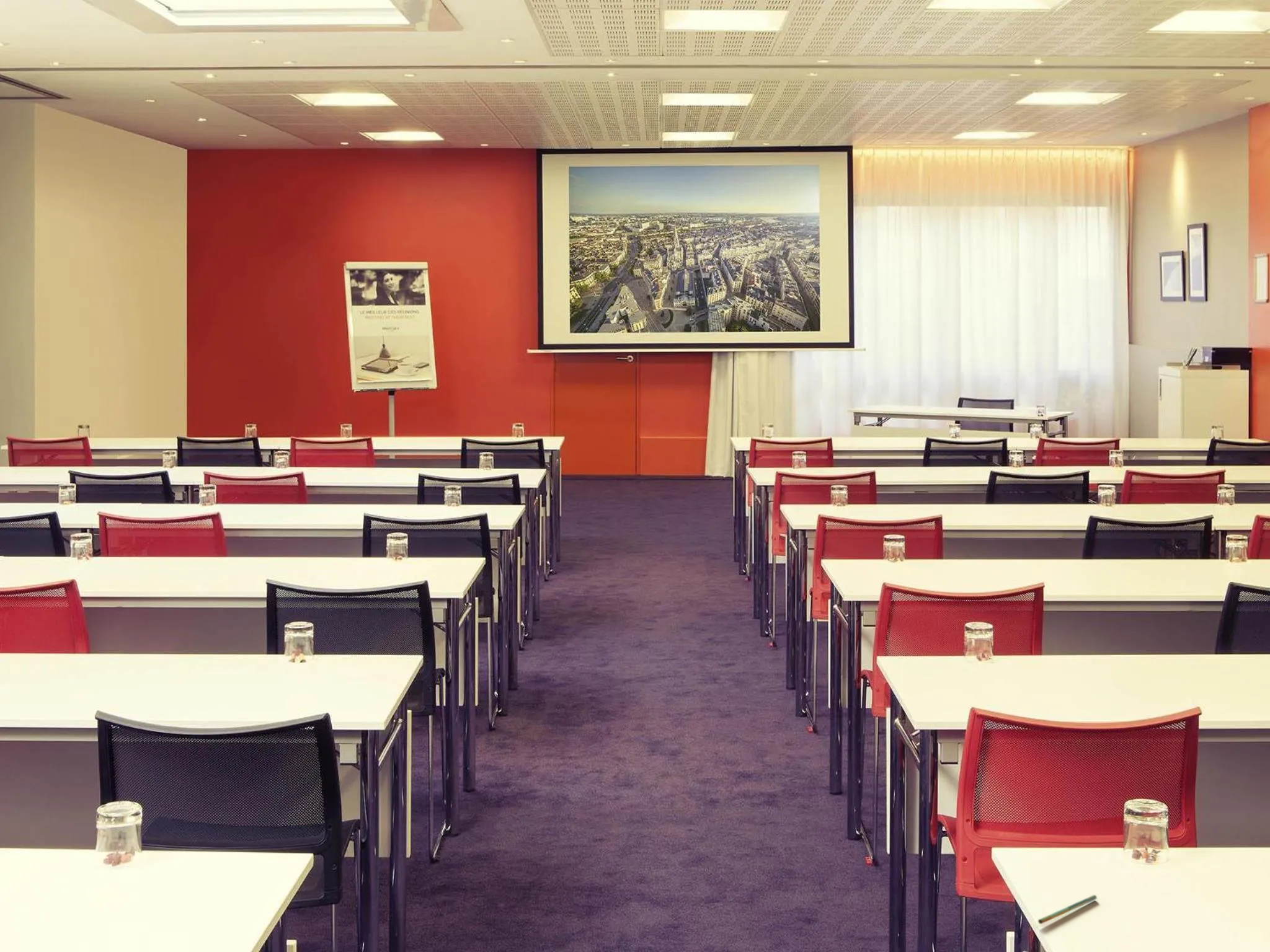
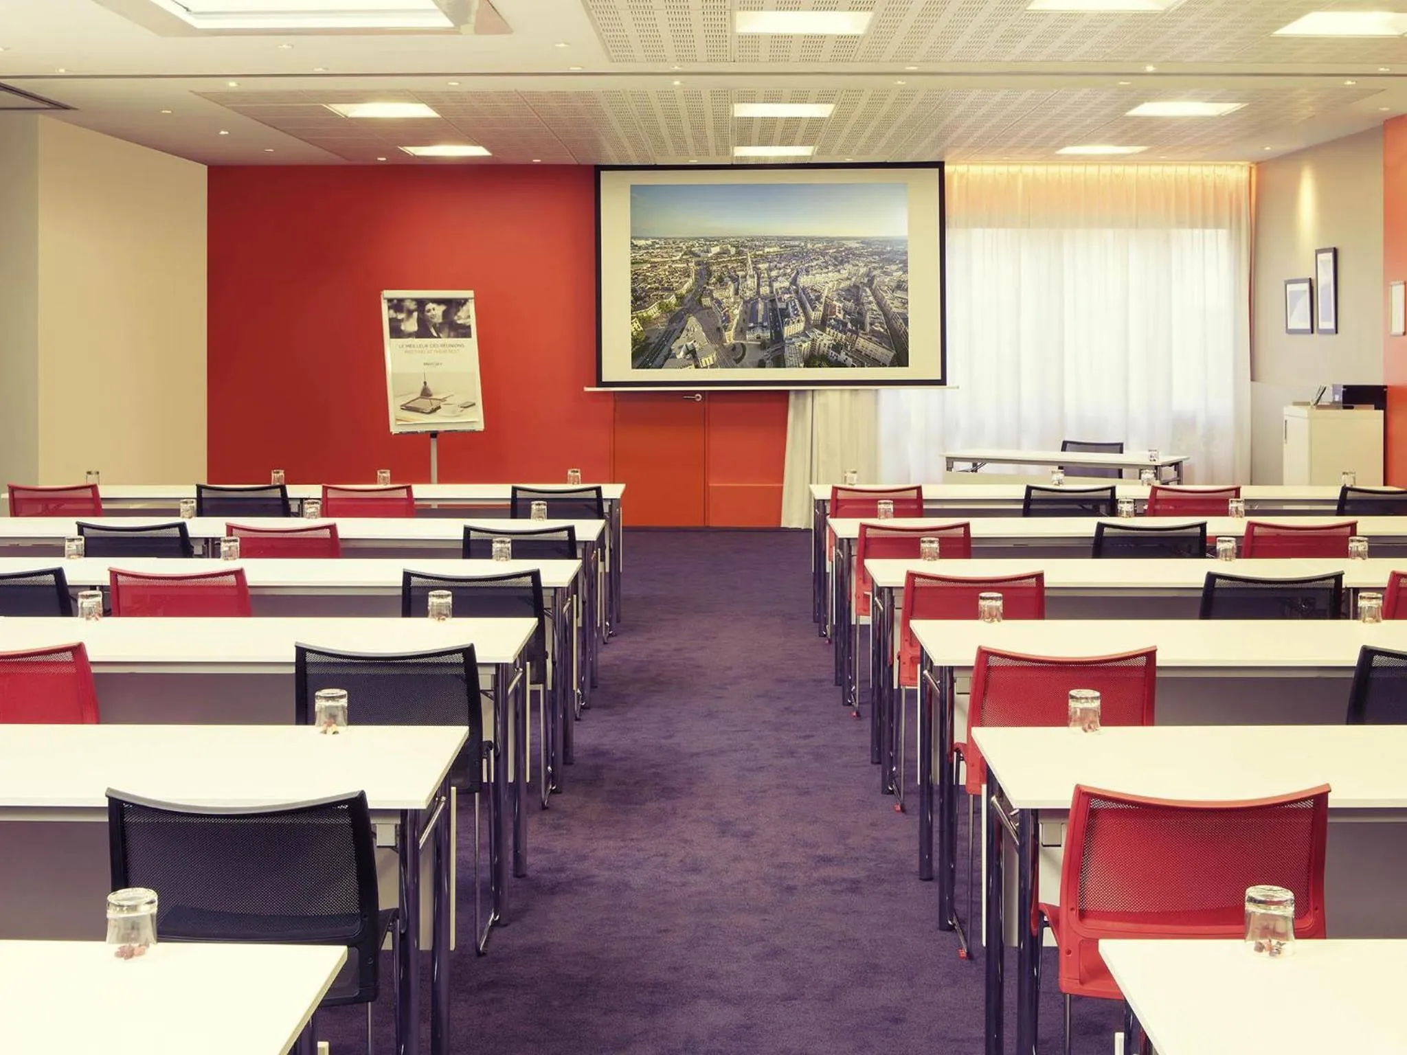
- pen [1037,894,1098,925]
